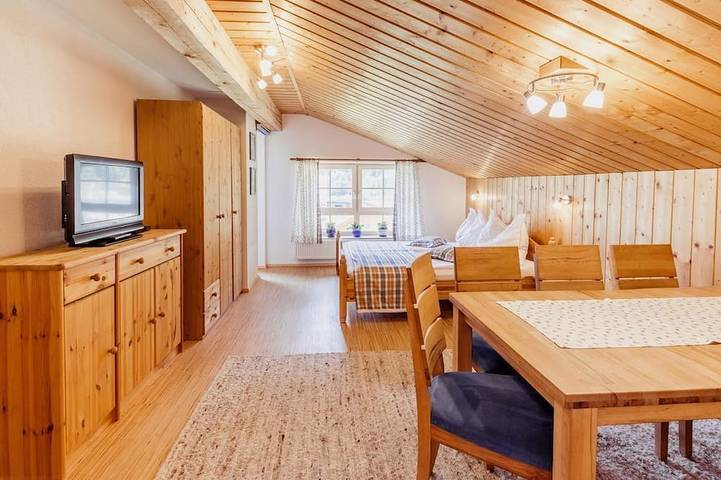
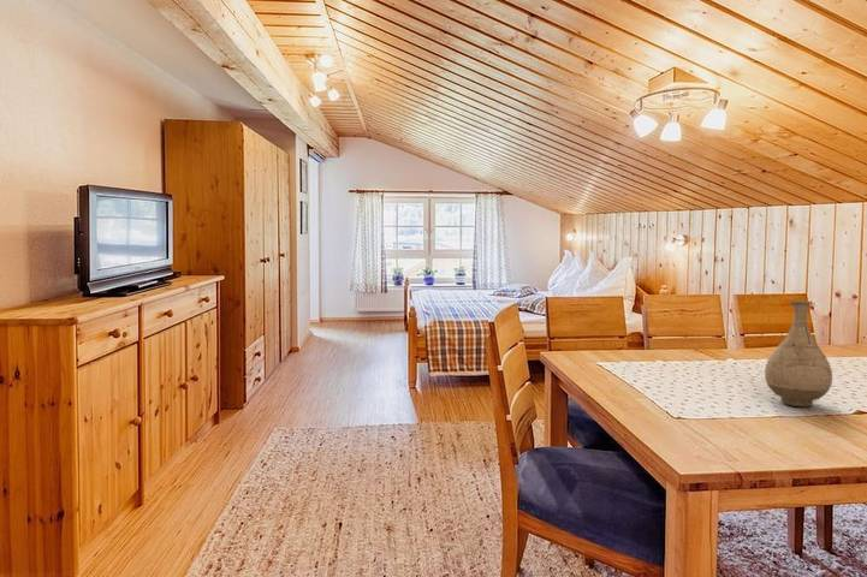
+ vase [764,299,833,409]
